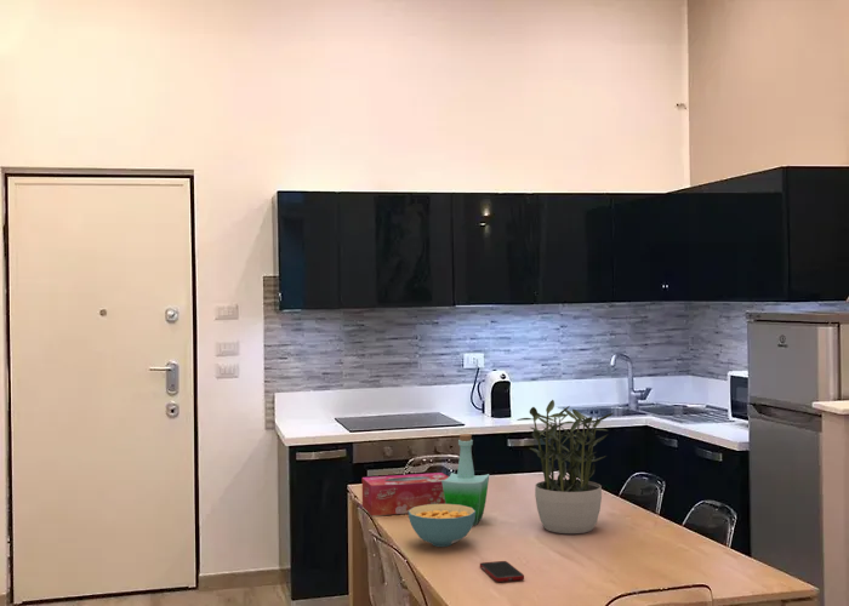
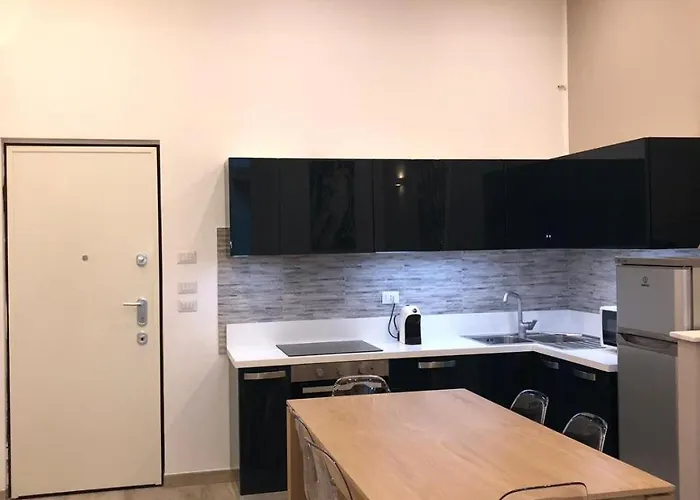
- bottle [441,433,490,526]
- cereal bowl [408,504,475,548]
- tissue box [361,471,449,518]
- cell phone [479,560,525,583]
- potted plant [515,399,614,534]
